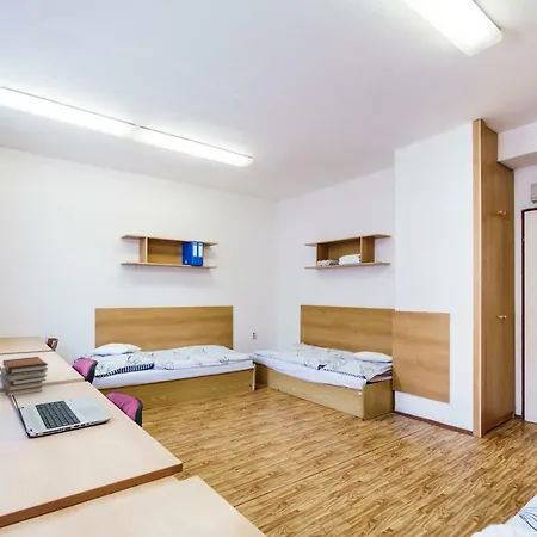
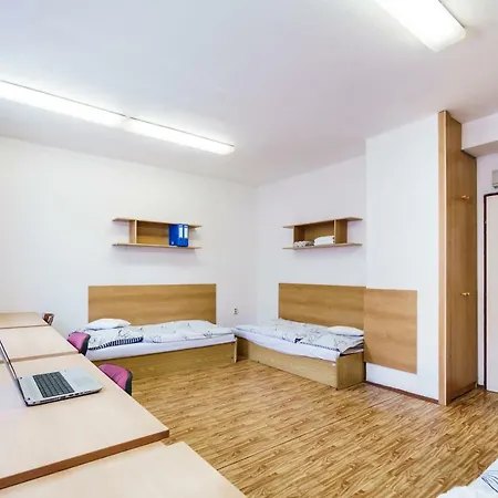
- book stack [0,356,49,397]
